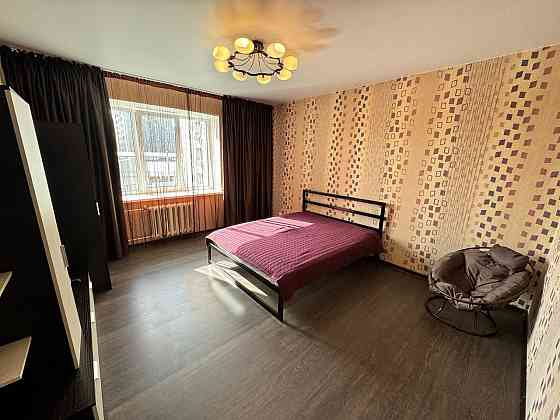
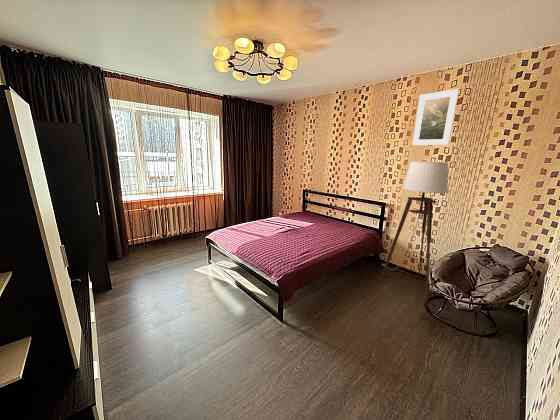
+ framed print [411,88,460,146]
+ floor lamp [380,160,449,297]
